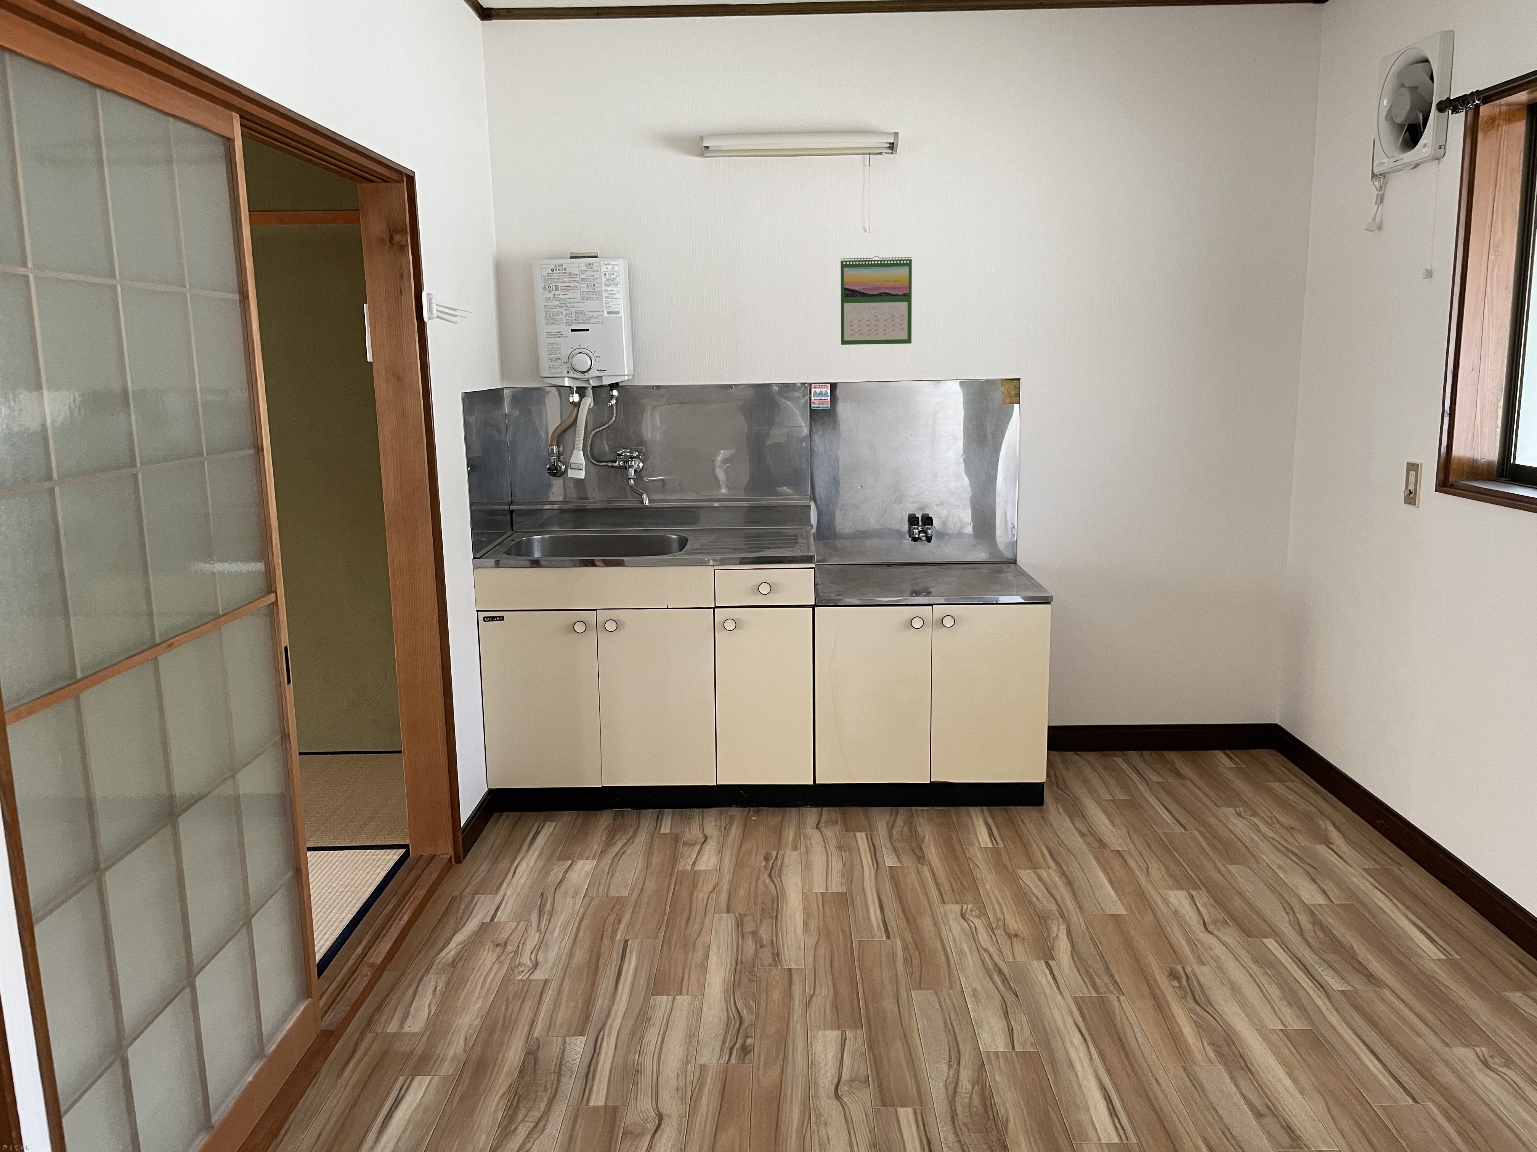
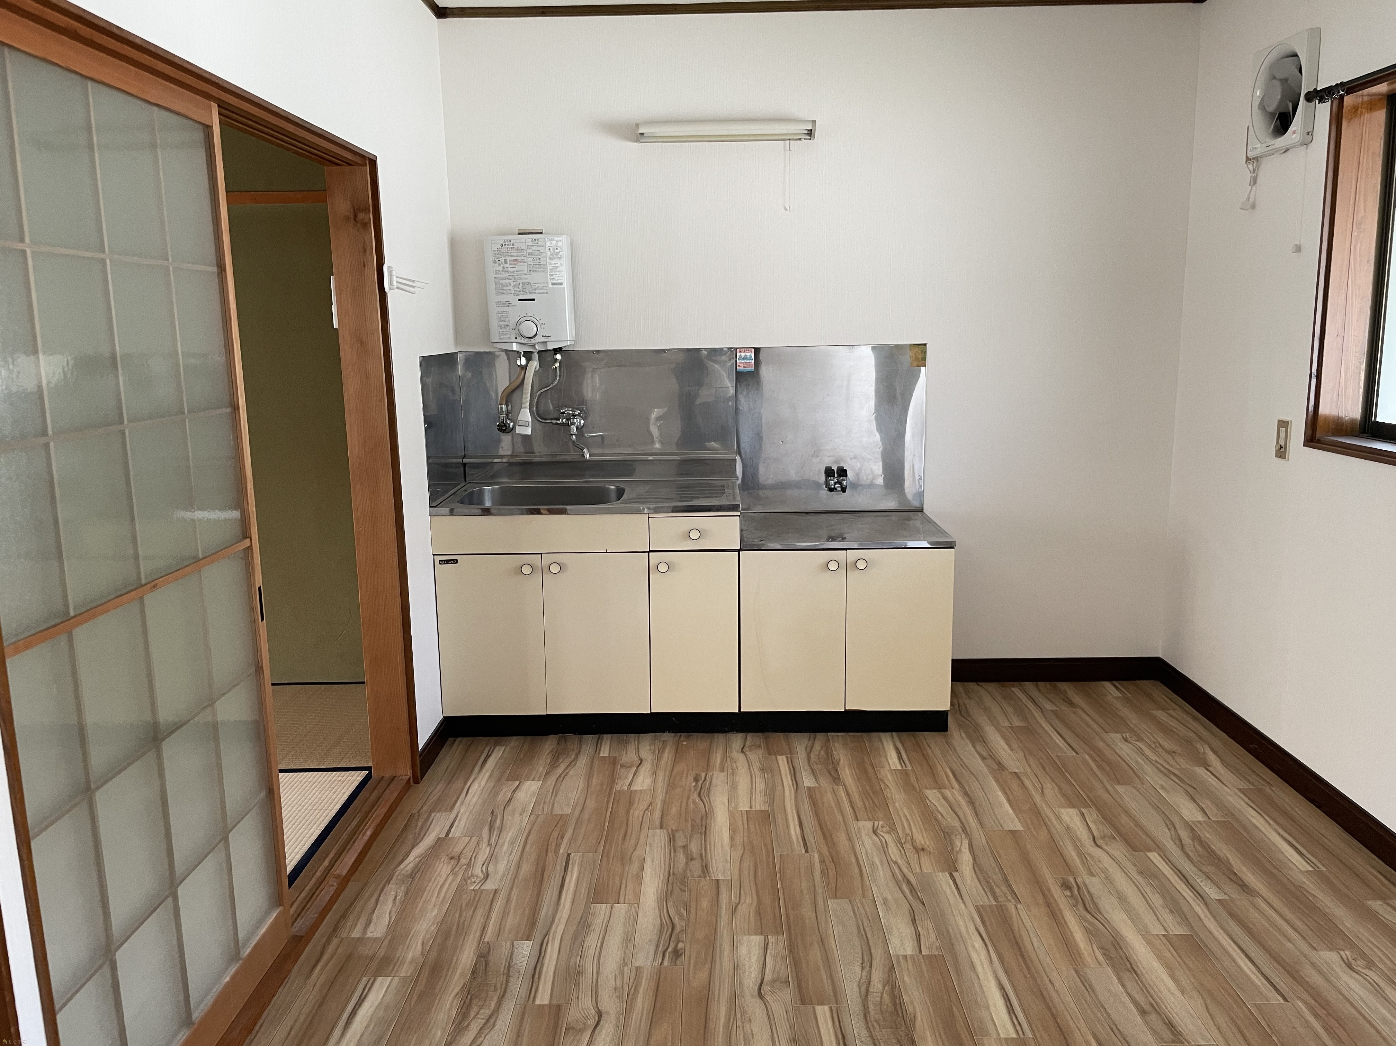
- calendar [840,255,913,345]
